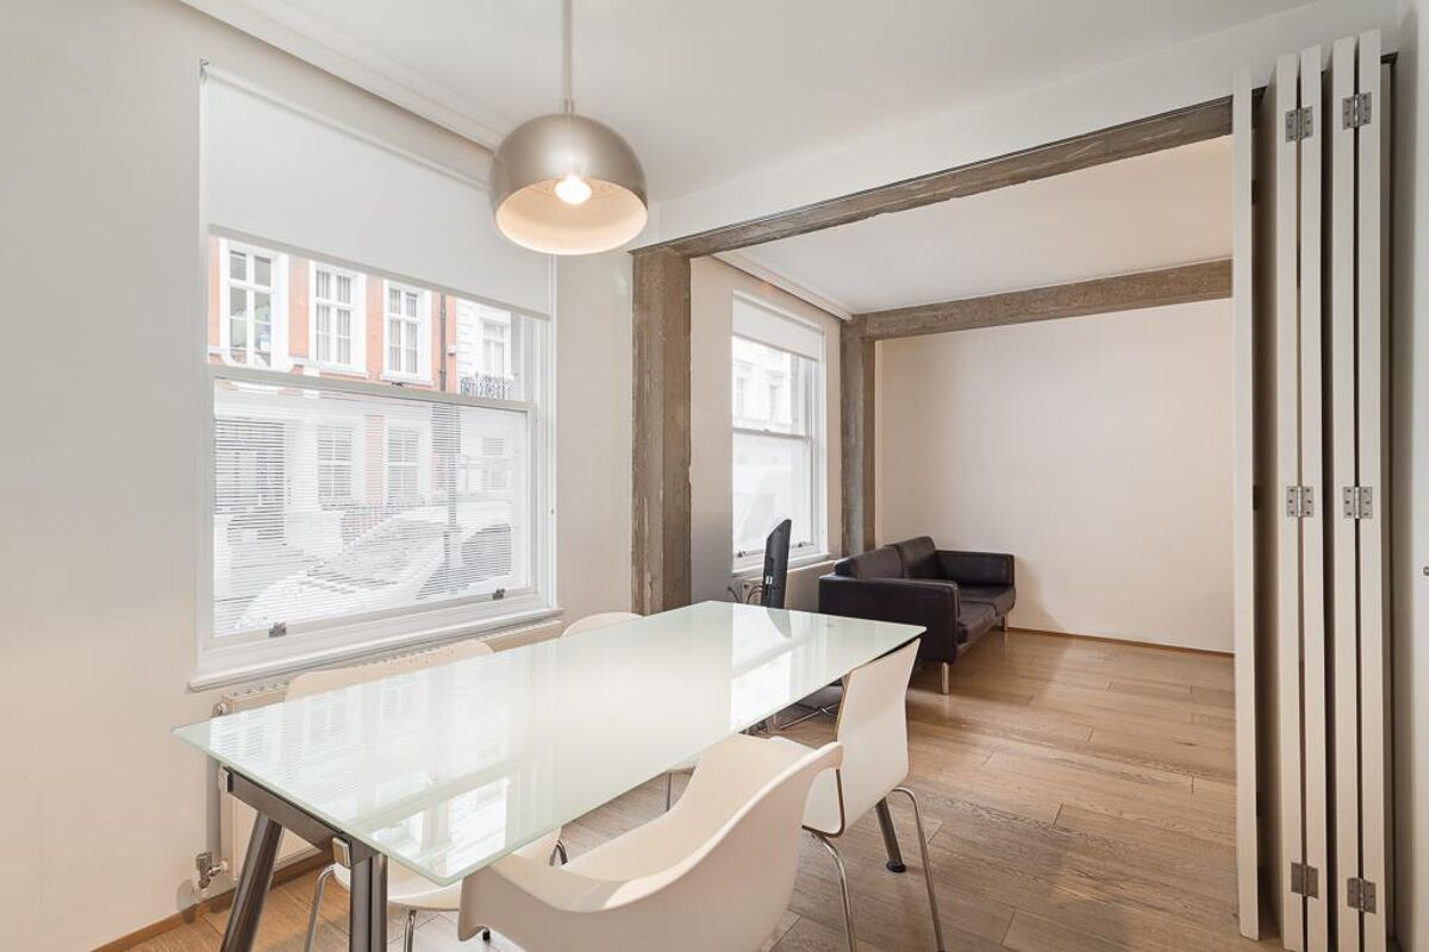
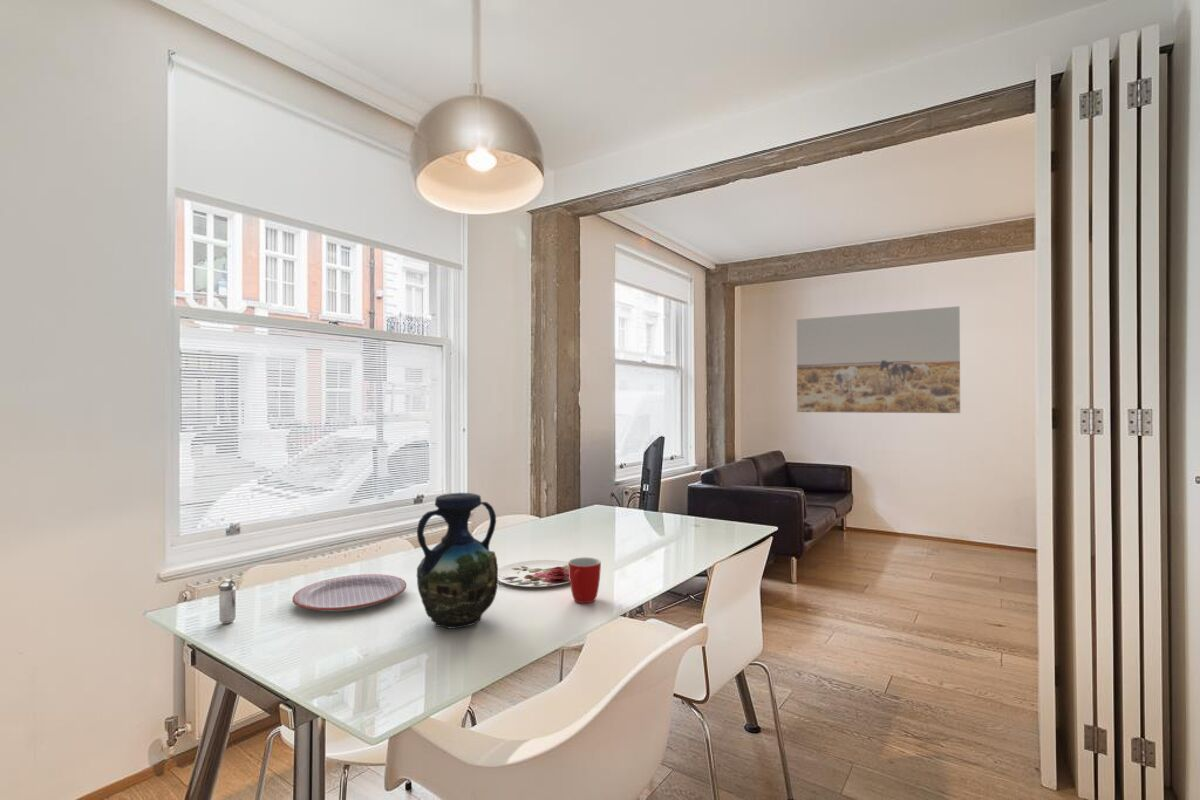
+ plate [498,559,570,588]
+ shaker [217,578,237,625]
+ plate [291,573,407,612]
+ wall art [796,305,961,414]
+ mug [568,556,602,604]
+ vase [416,492,499,630]
